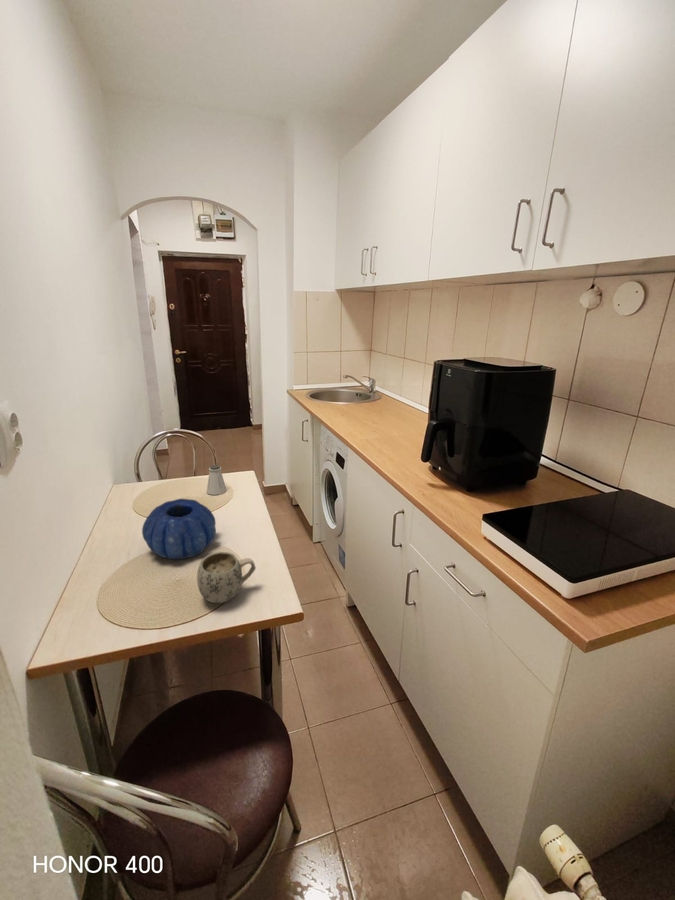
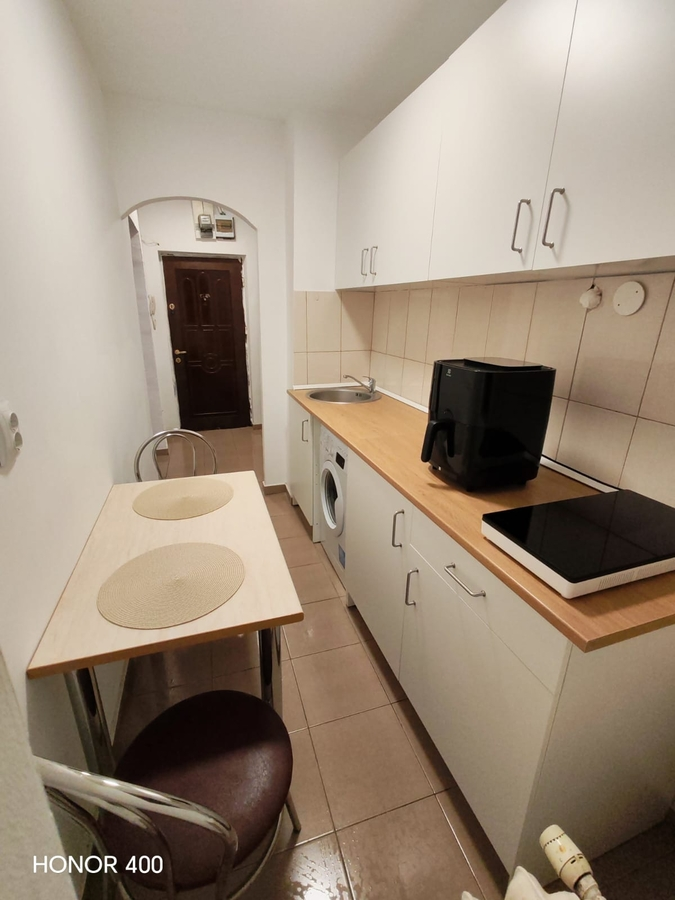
- saltshaker [206,464,227,496]
- decorative bowl [141,498,217,560]
- mug [196,551,257,604]
